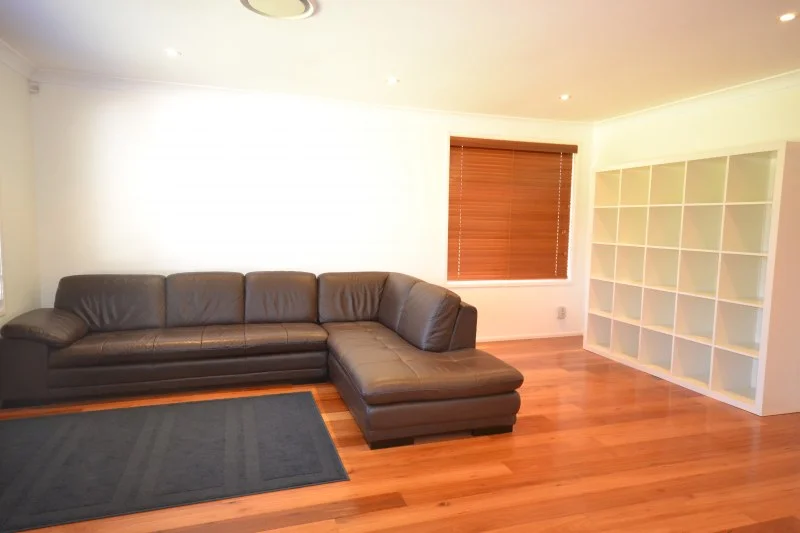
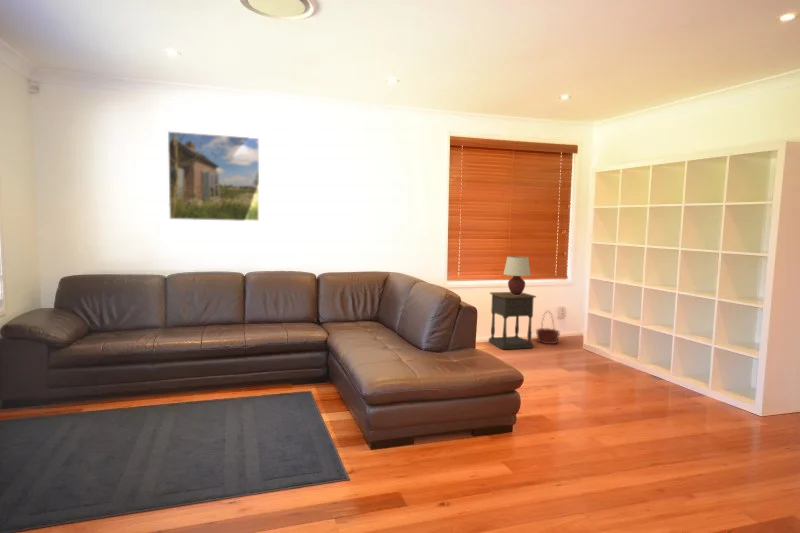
+ basket [535,310,561,345]
+ nightstand [488,291,537,350]
+ table lamp [502,255,532,295]
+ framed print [167,131,260,222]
